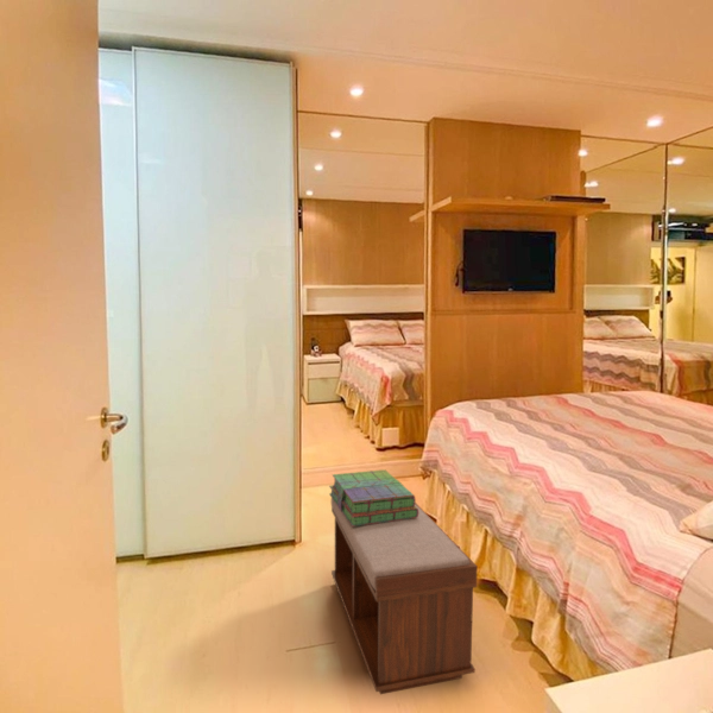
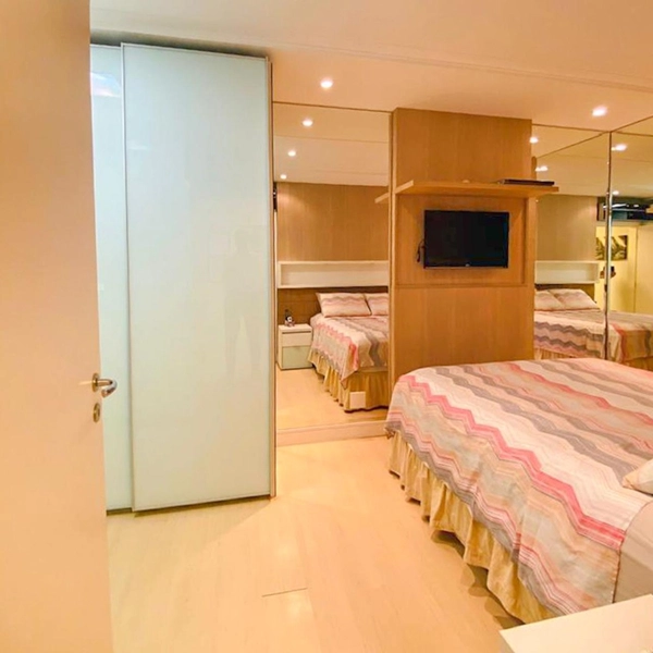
- bench [330,497,479,695]
- stack of books [328,468,418,526]
